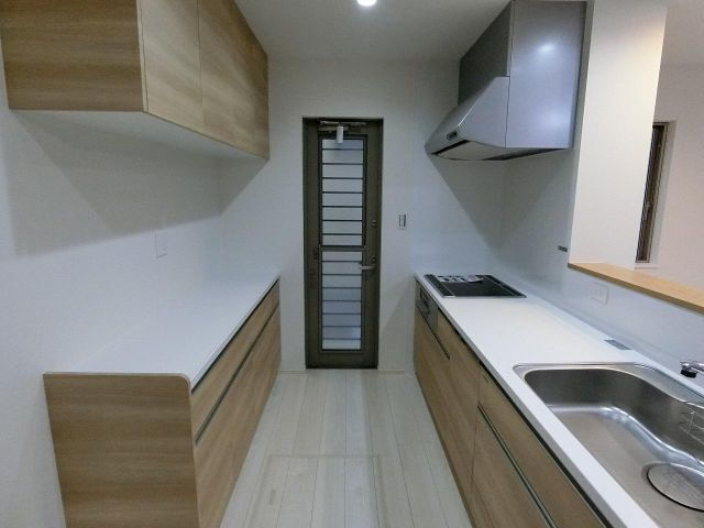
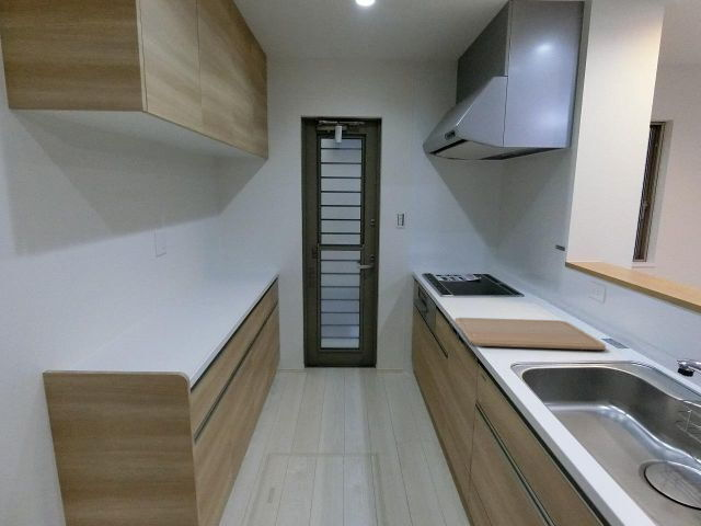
+ chopping board [453,317,607,351]
